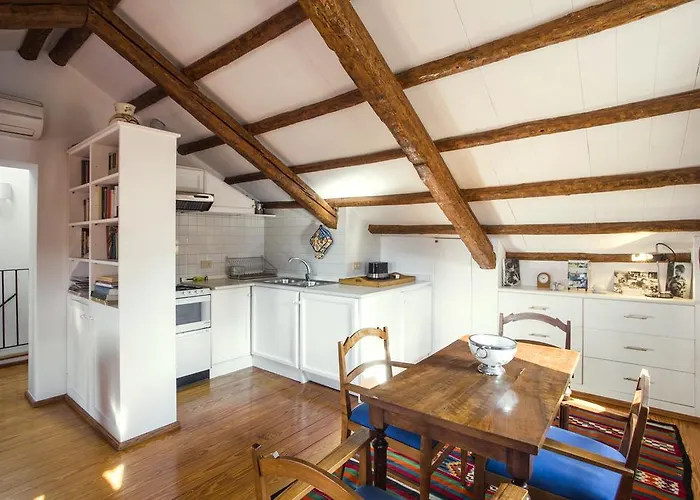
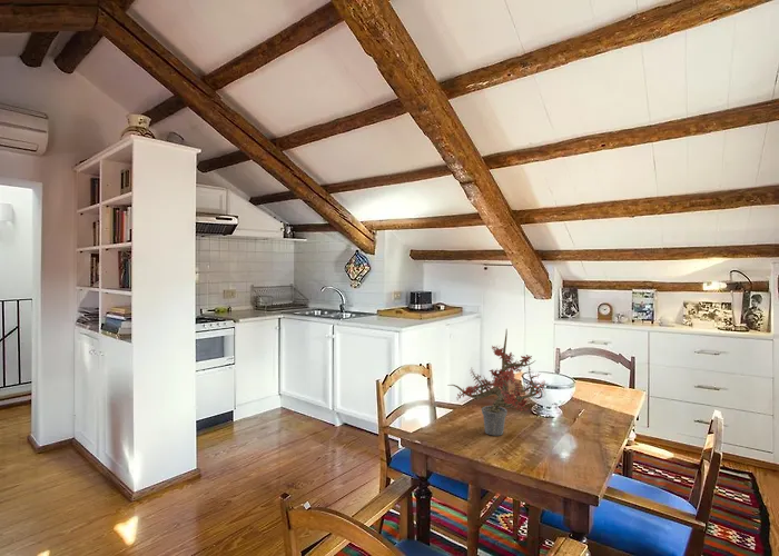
+ potted plant [446,329,546,437]
